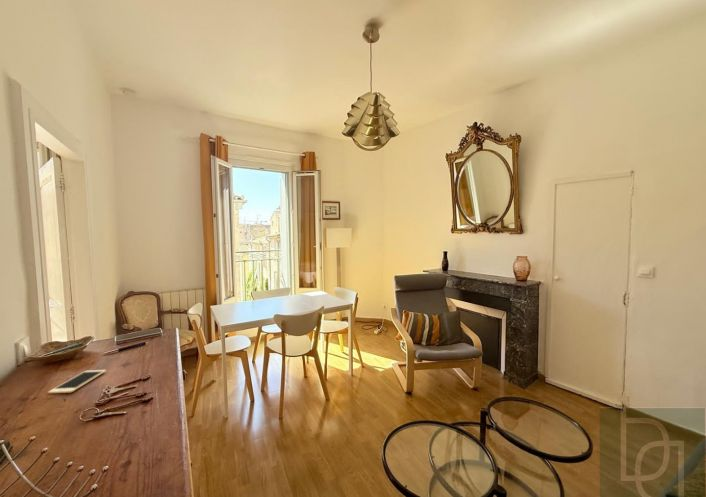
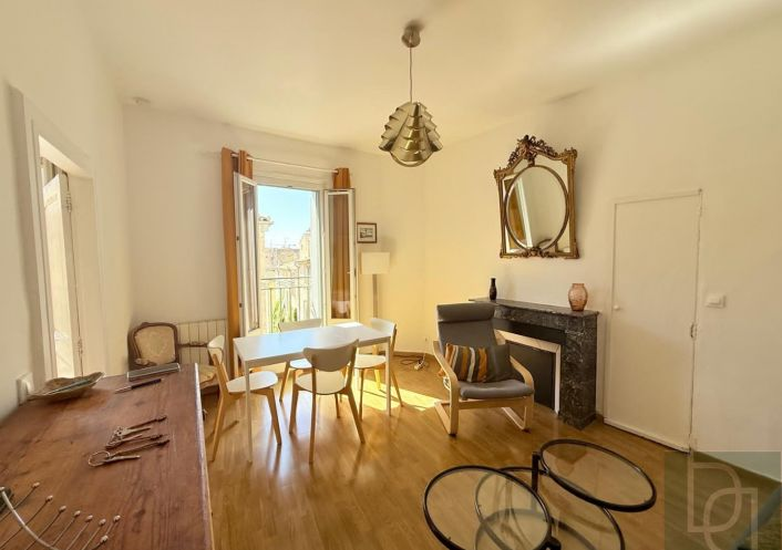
- cell phone [47,369,107,395]
